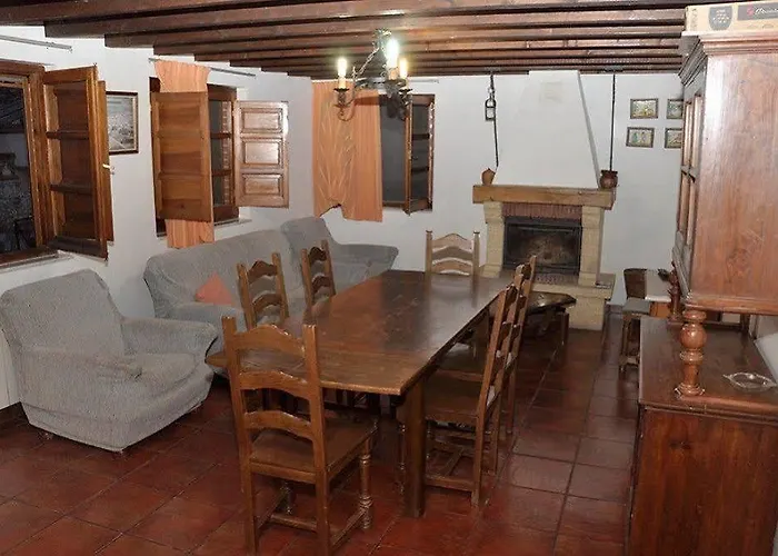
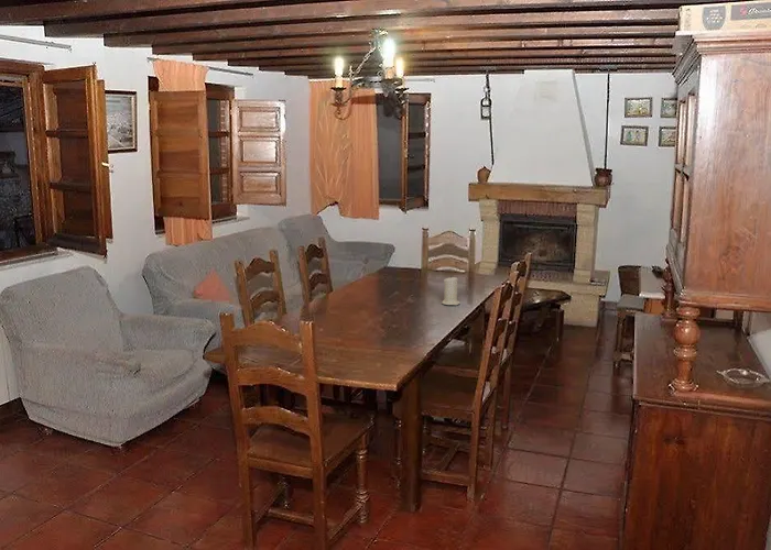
+ candle [441,275,461,306]
